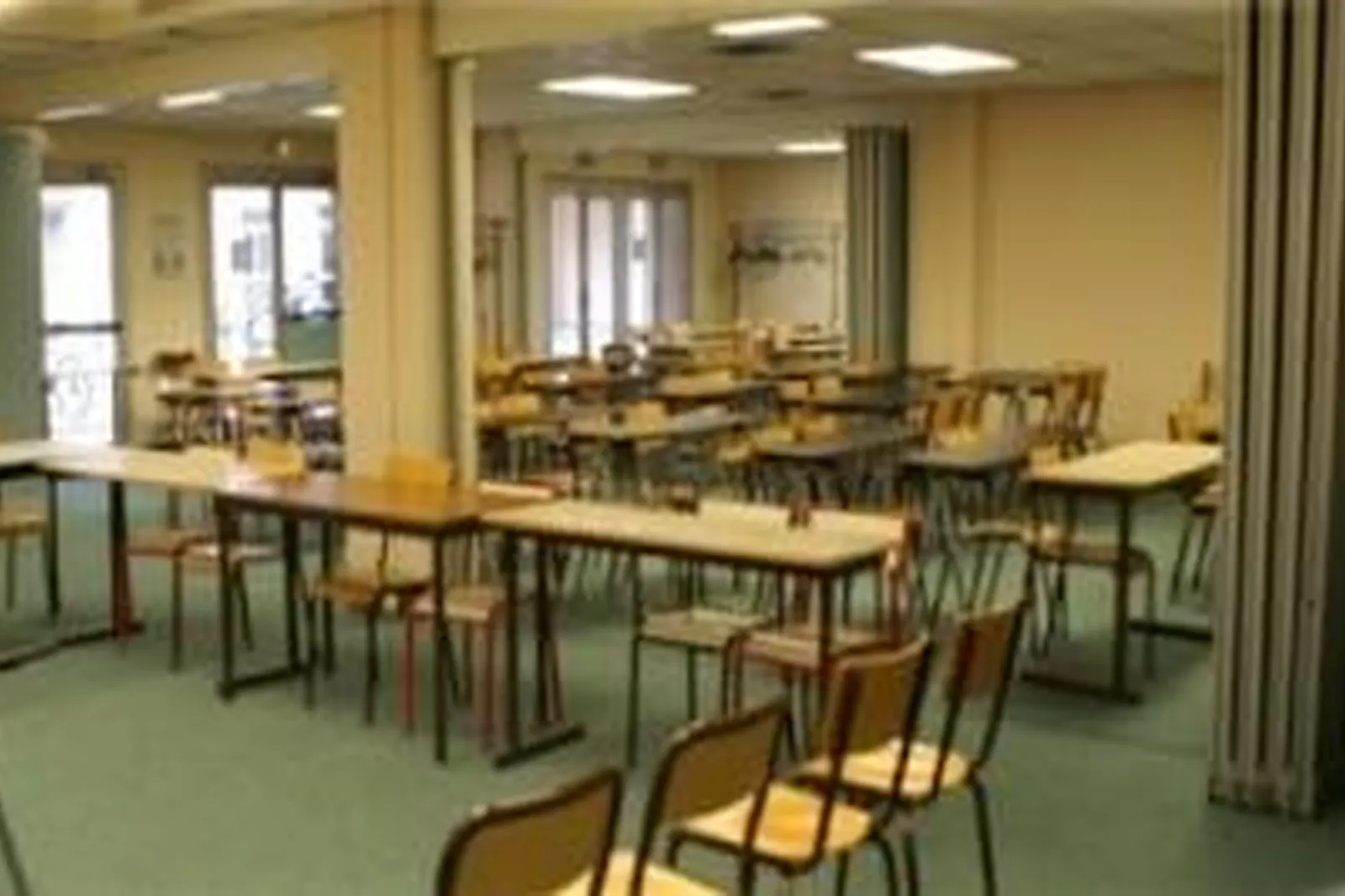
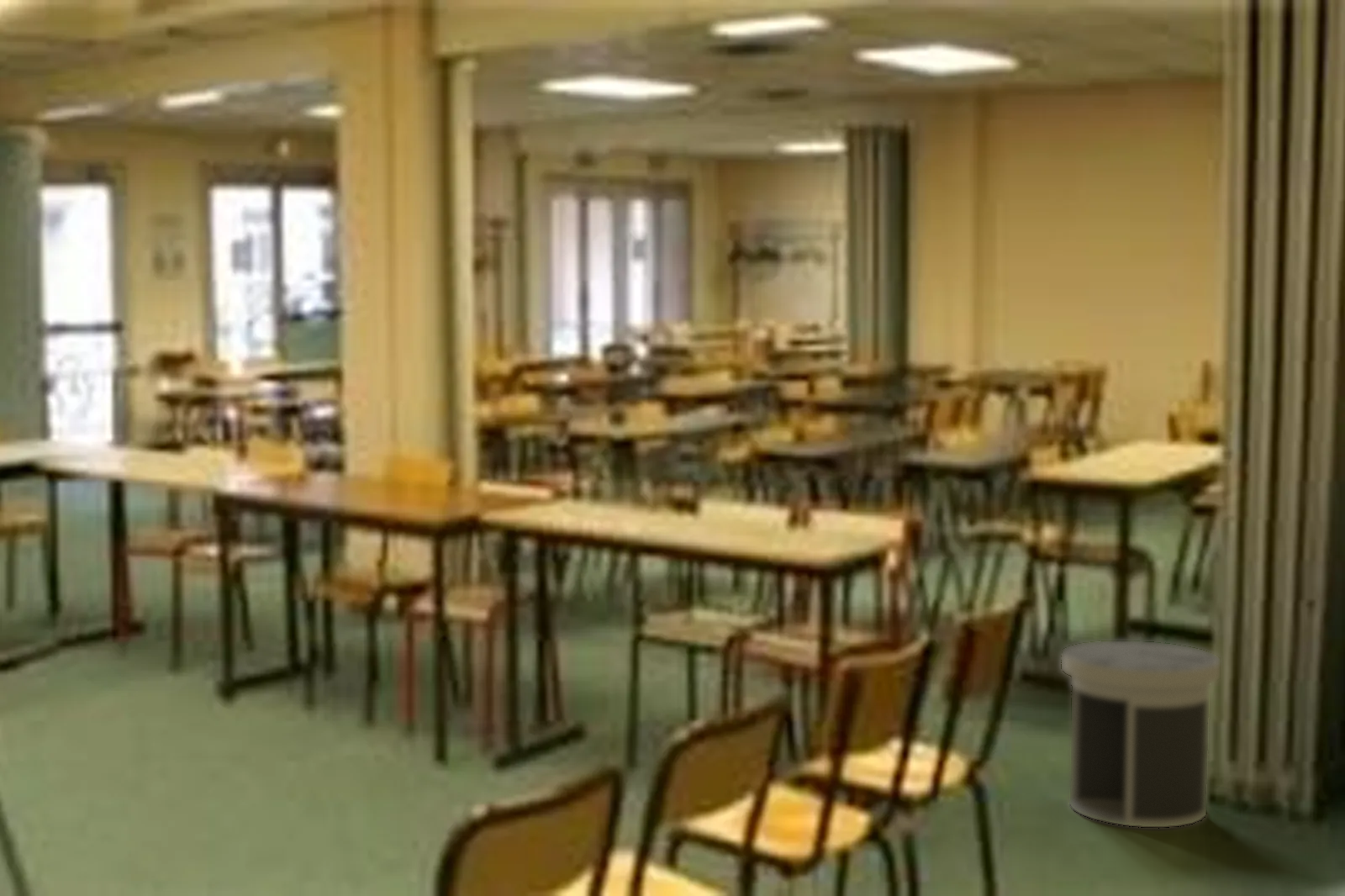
+ revolving door [1061,640,1221,828]
